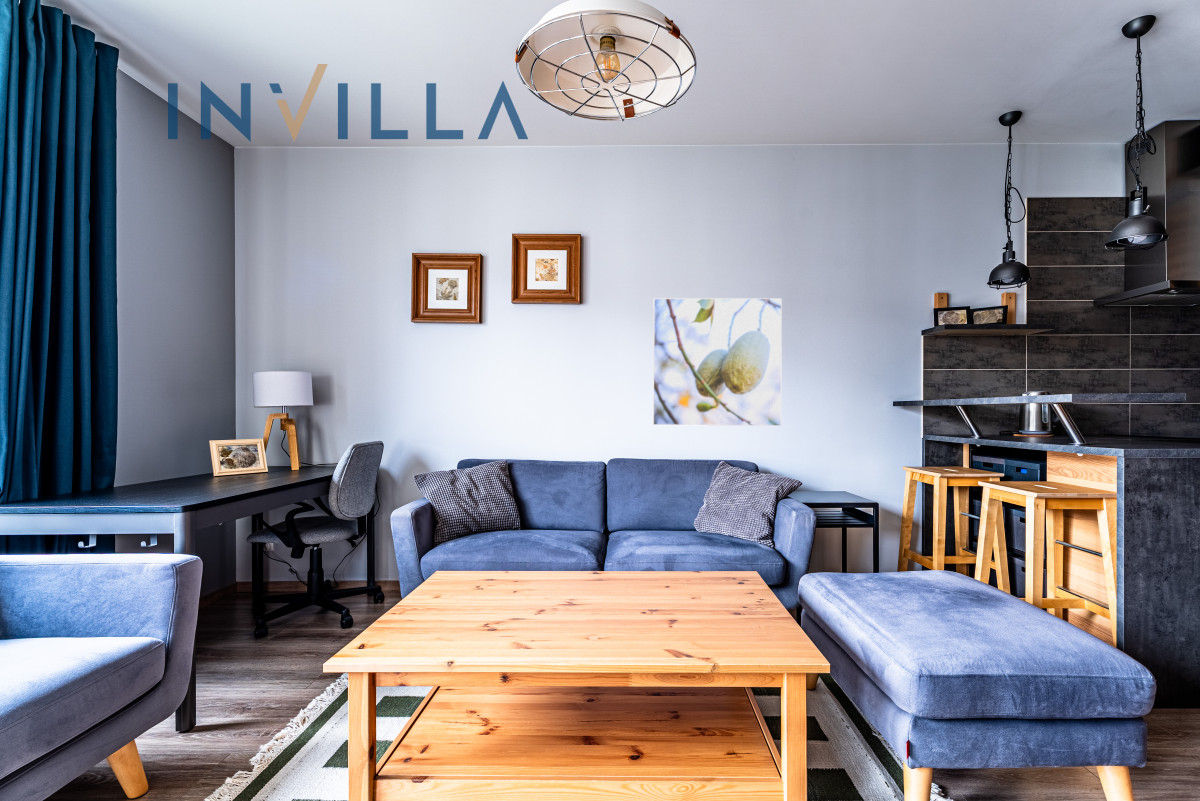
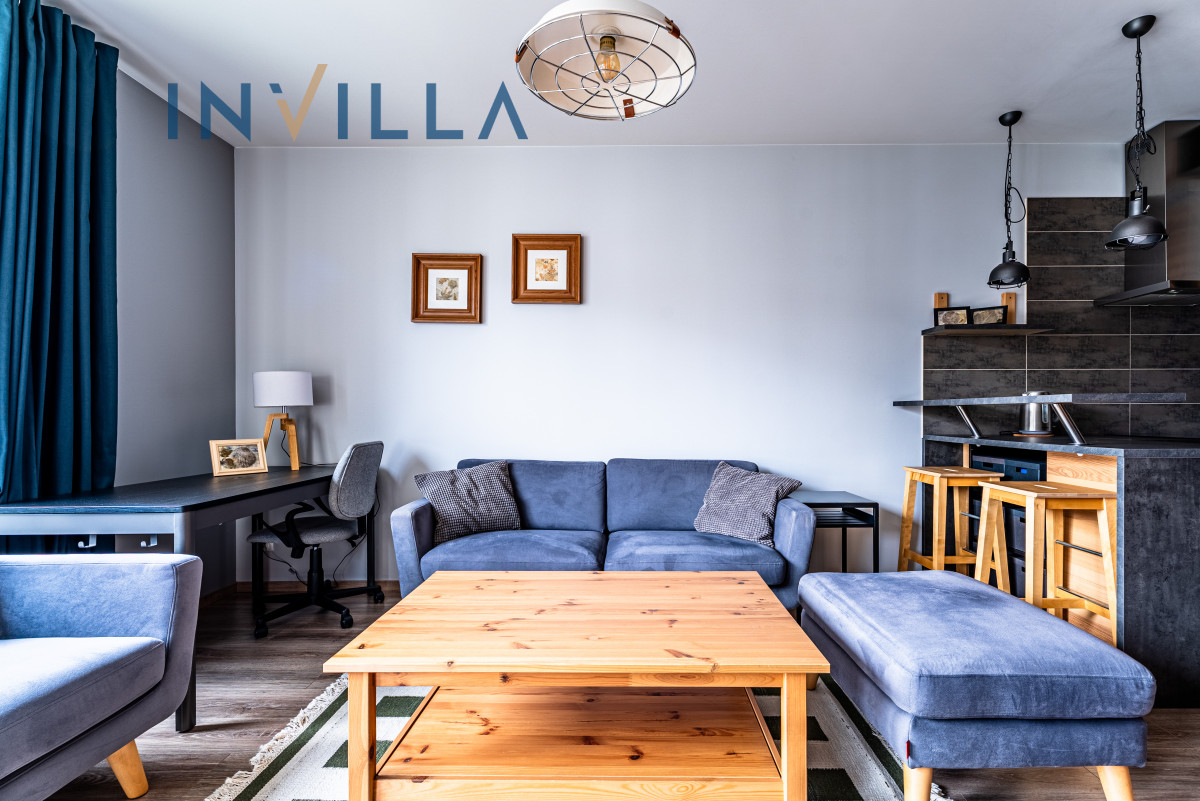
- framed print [652,297,783,427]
